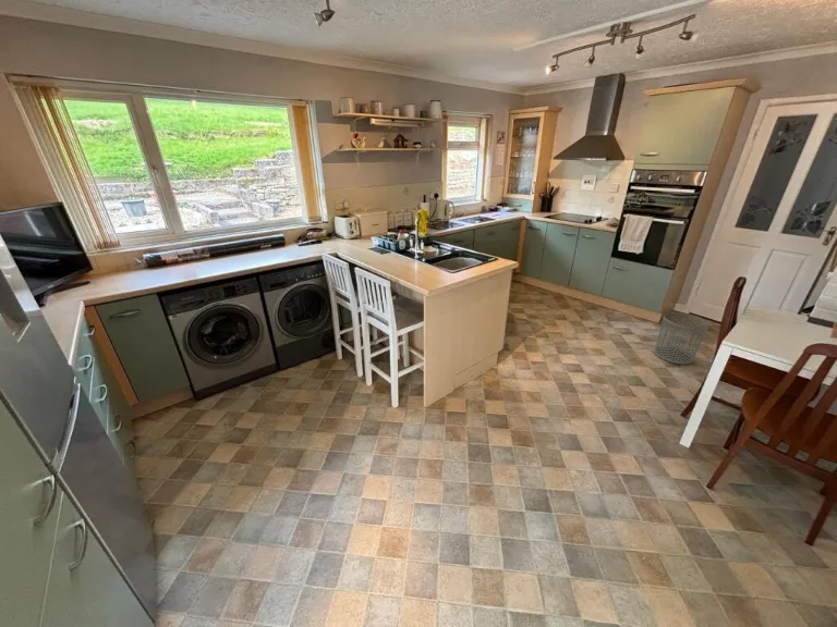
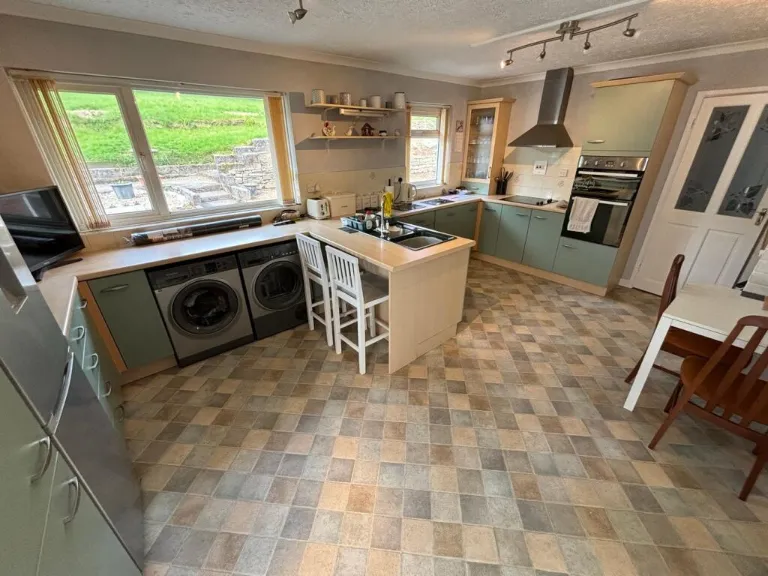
- waste bin [654,311,711,365]
